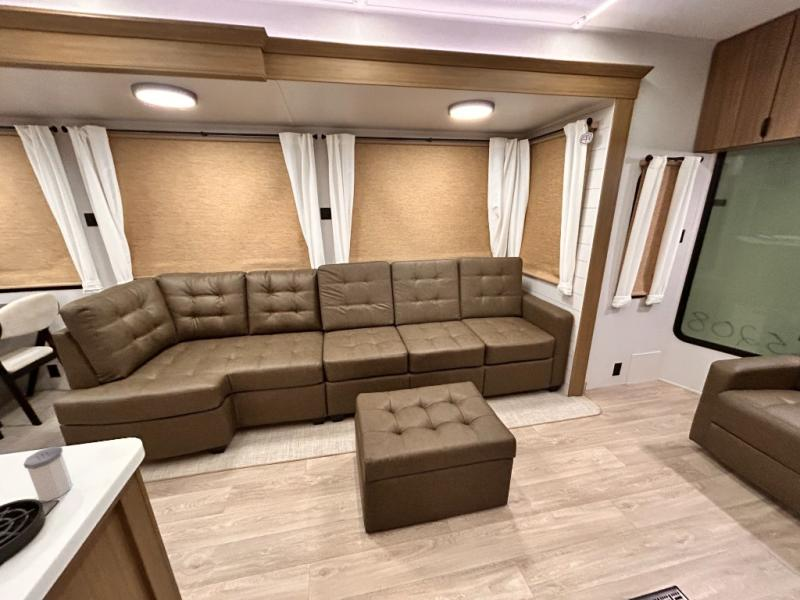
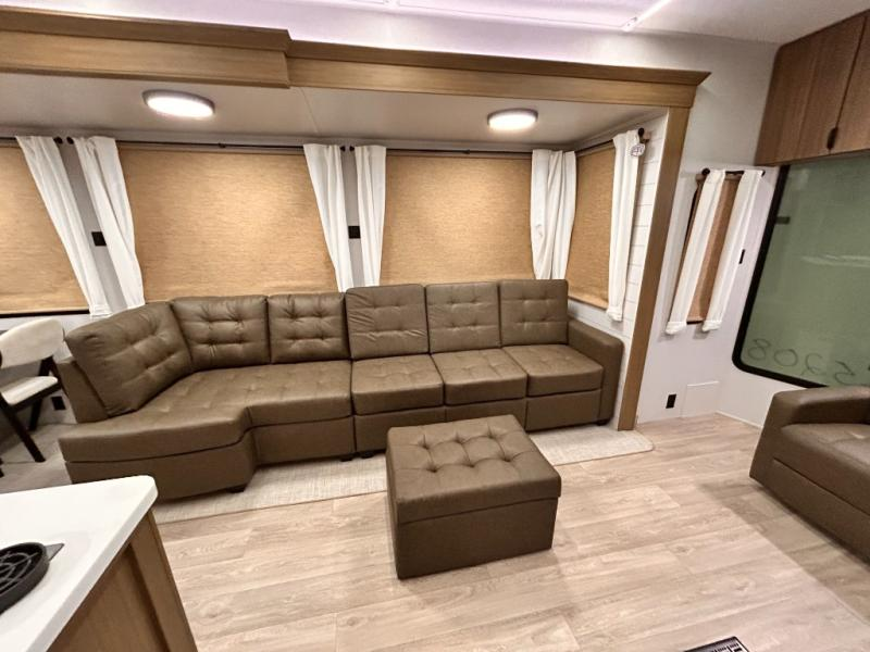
- salt shaker [23,445,73,502]
